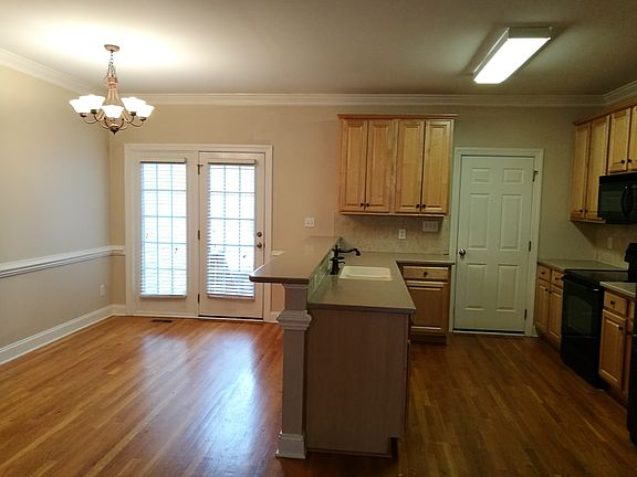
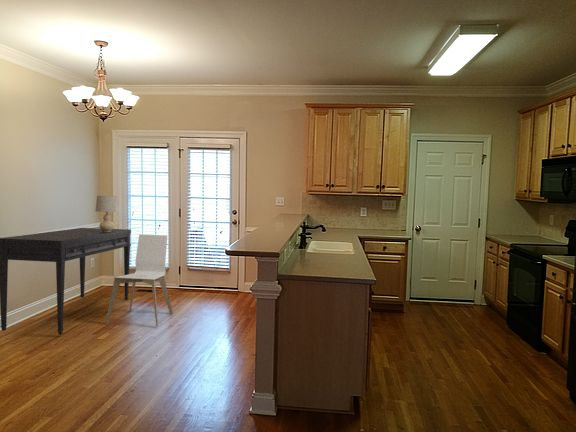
+ chair [104,233,174,328]
+ table lamp [95,195,119,232]
+ desk [0,227,132,336]
